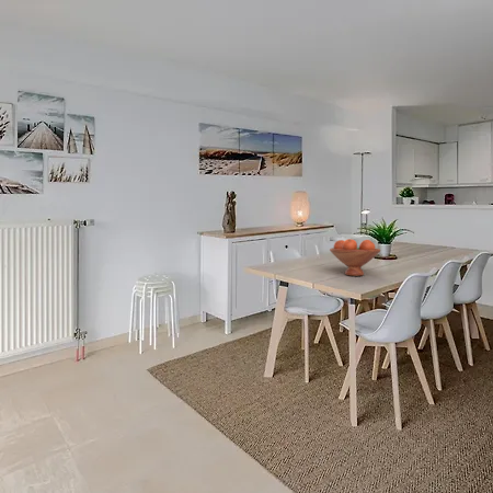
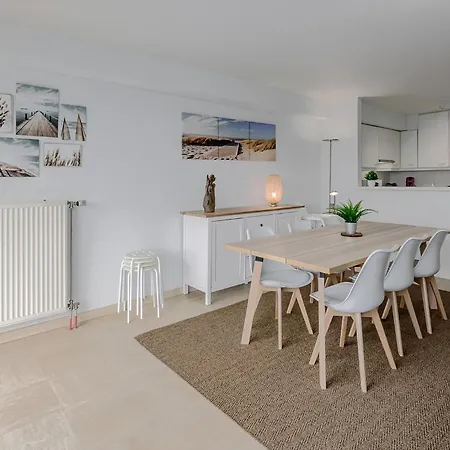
- fruit bowl [329,238,381,277]
